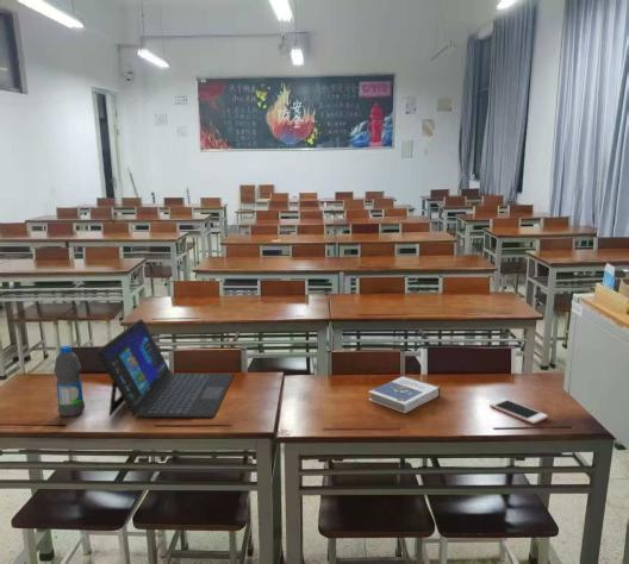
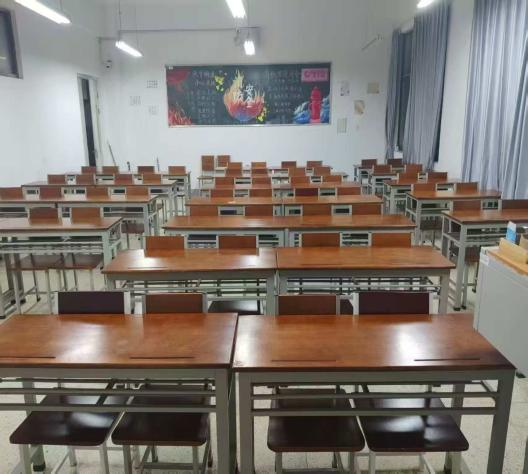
- hardback book [367,375,441,414]
- laptop [95,318,235,419]
- water bottle [52,345,86,418]
- cell phone [488,397,549,425]
